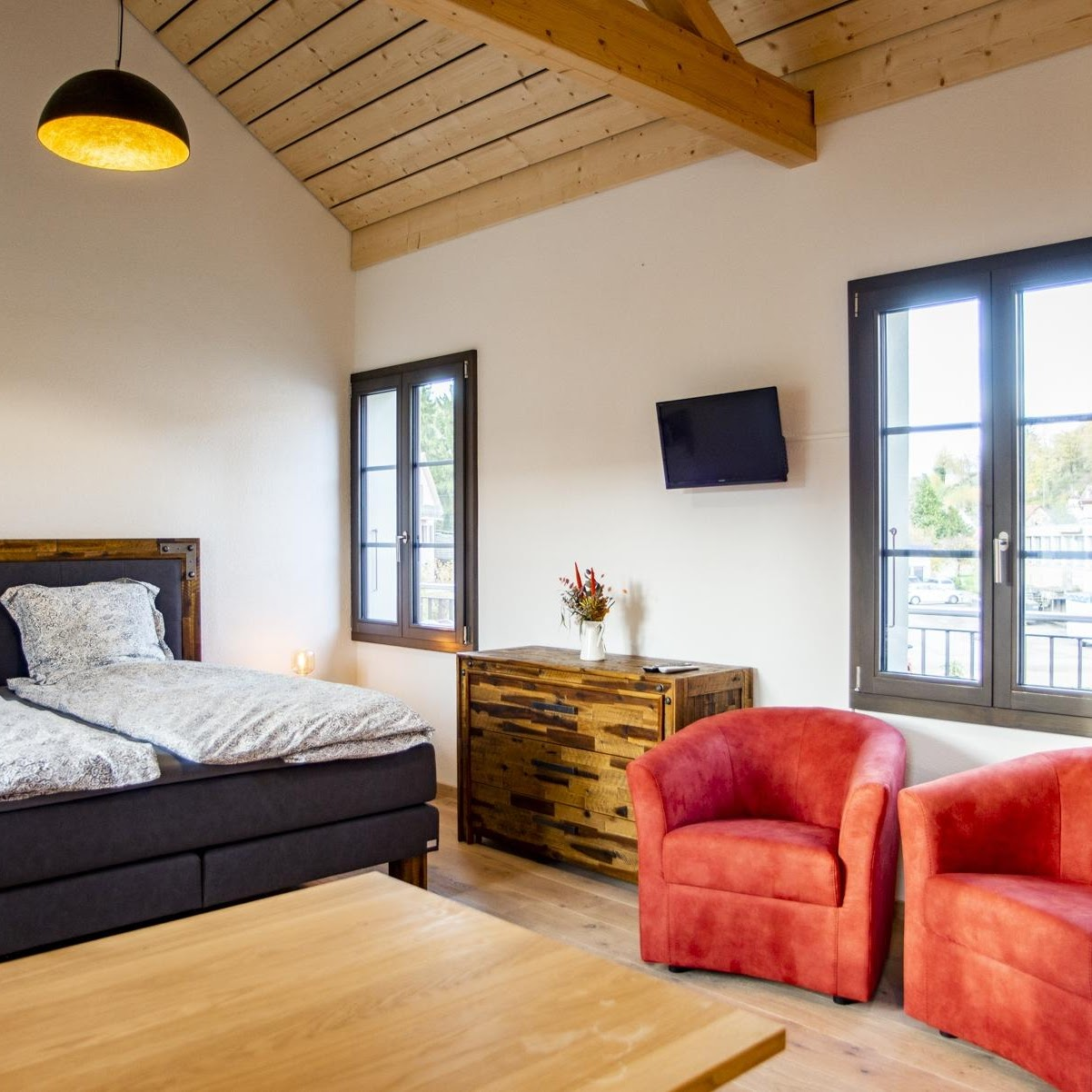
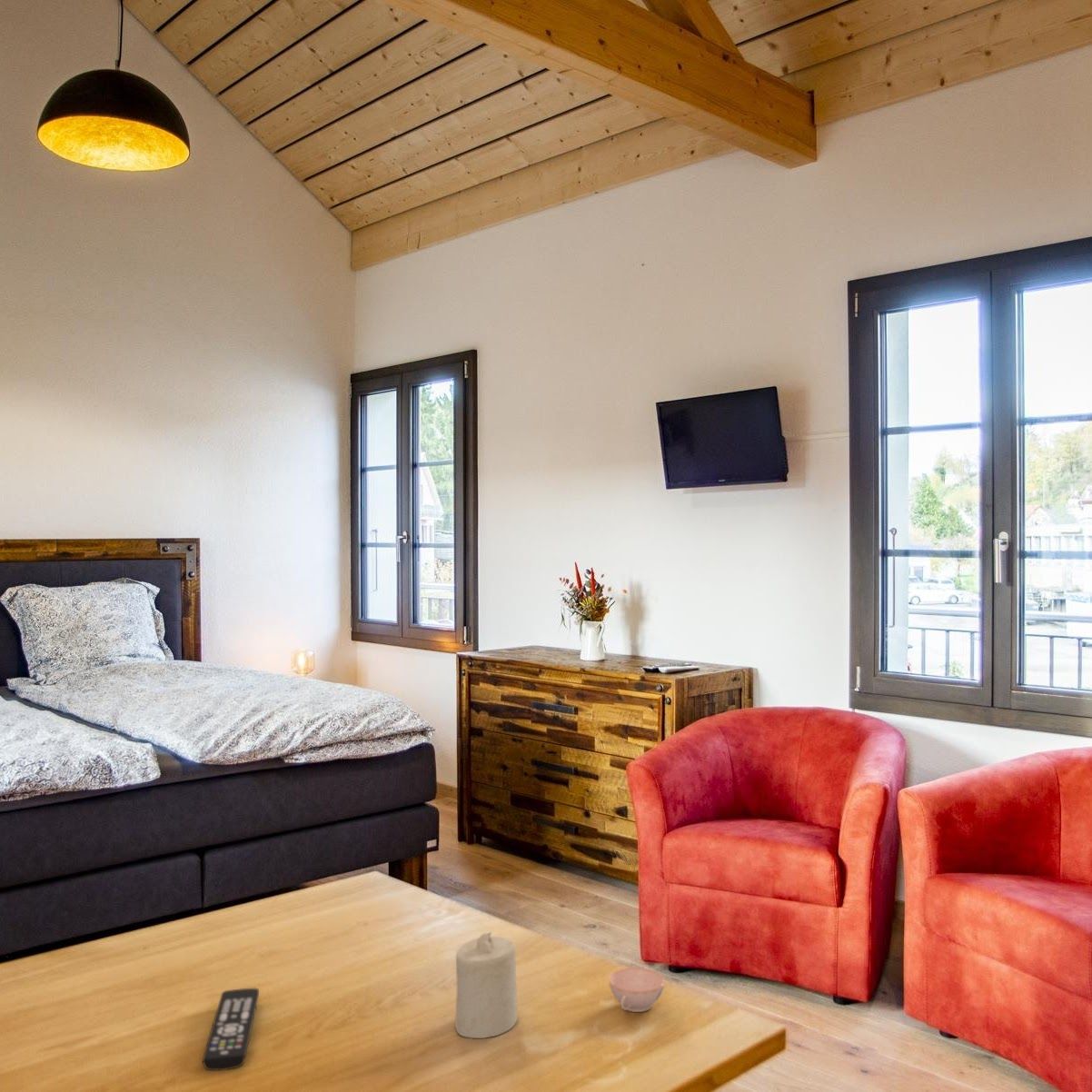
+ teacup [608,968,665,1013]
+ remote control [202,988,260,1071]
+ candle [455,931,519,1039]
